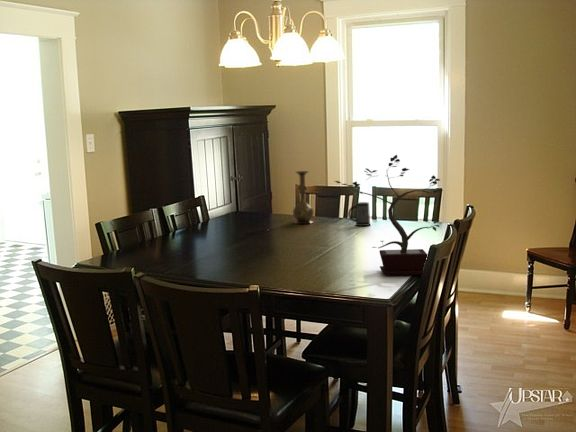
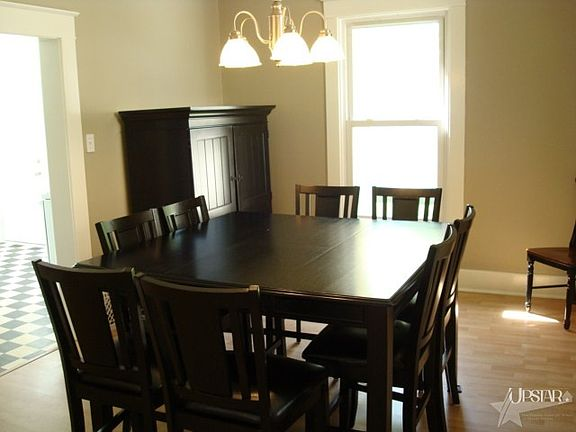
- vase [292,170,315,225]
- mug [347,201,372,227]
- potted plant [334,154,444,276]
